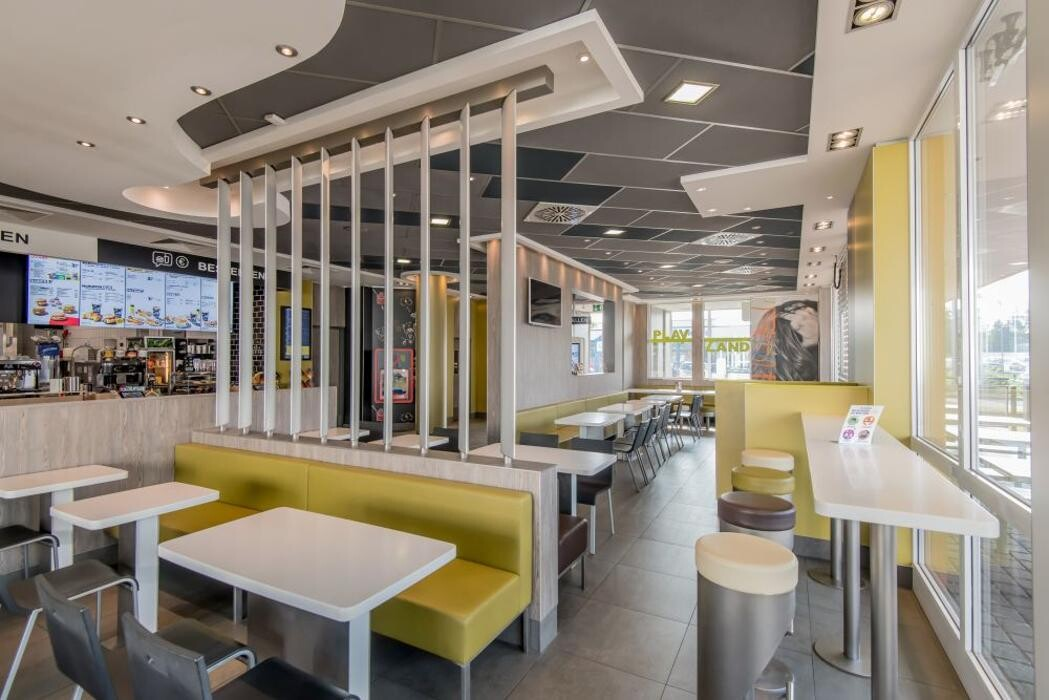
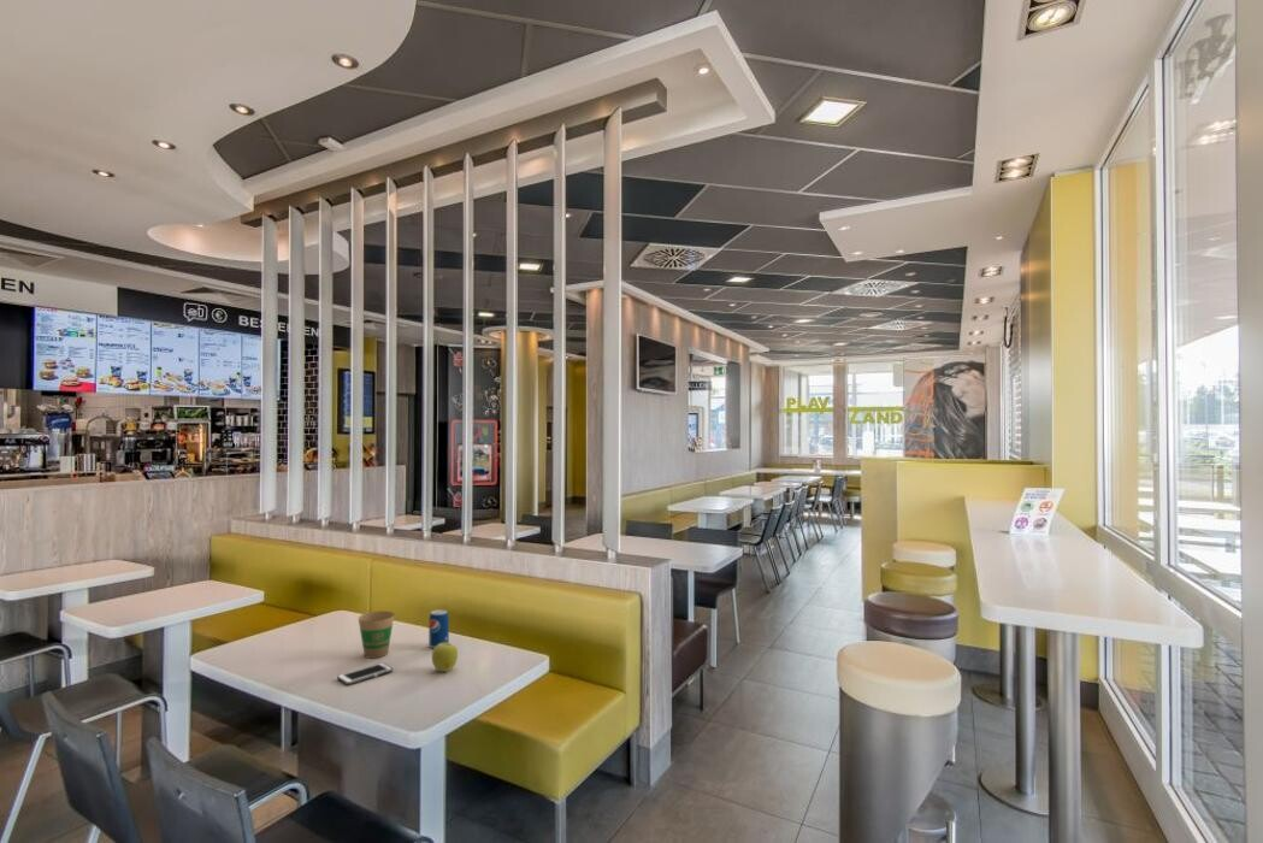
+ apple [431,639,459,673]
+ cell phone [336,661,394,686]
+ beverage can [427,608,450,649]
+ paper cup [358,609,395,659]
